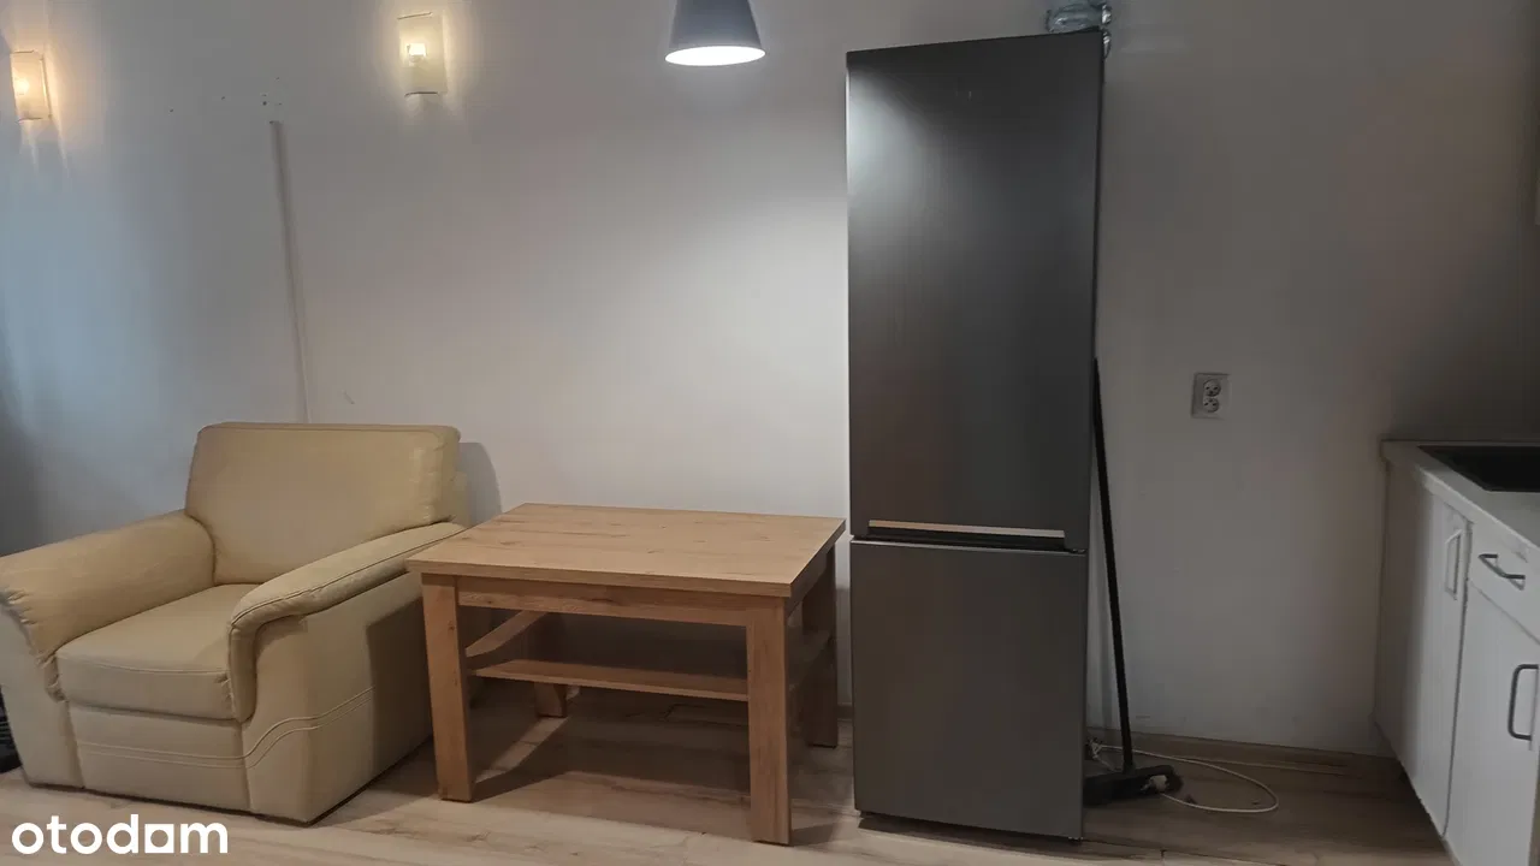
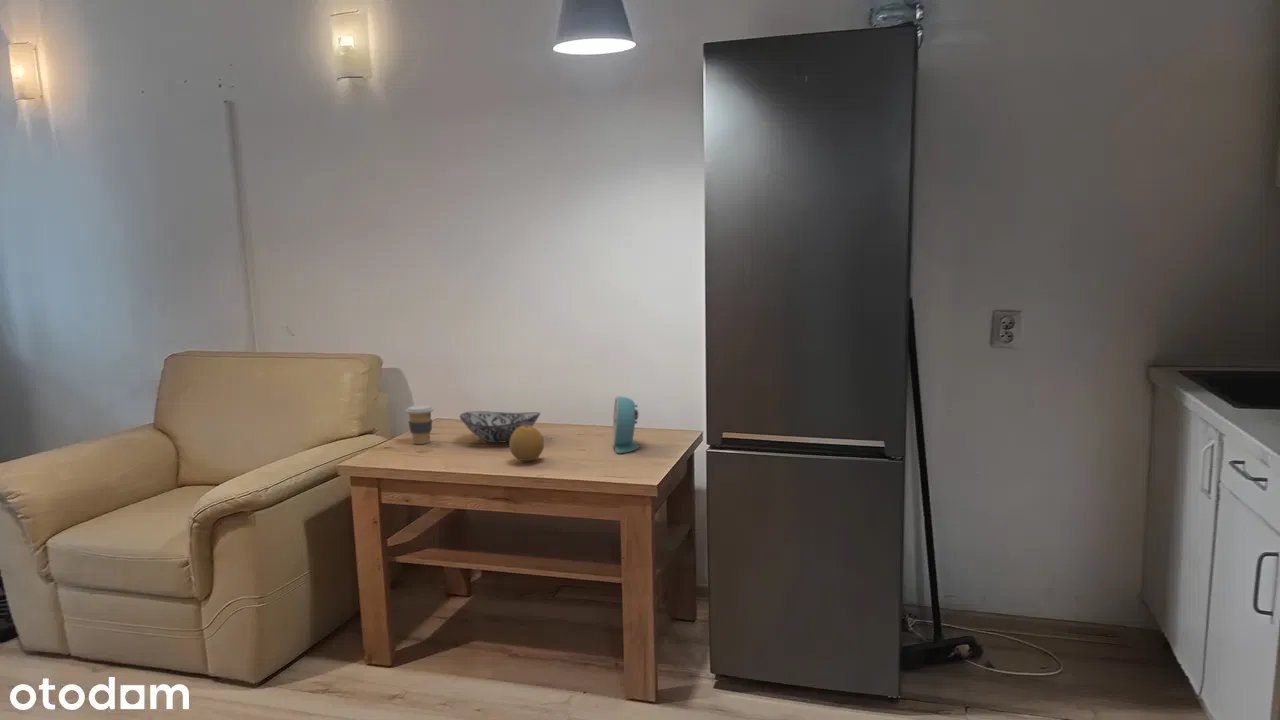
+ coffee cup [405,404,434,445]
+ fruit [508,425,545,462]
+ alarm clock [612,395,640,454]
+ decorative bowl [459,410,541,444]
